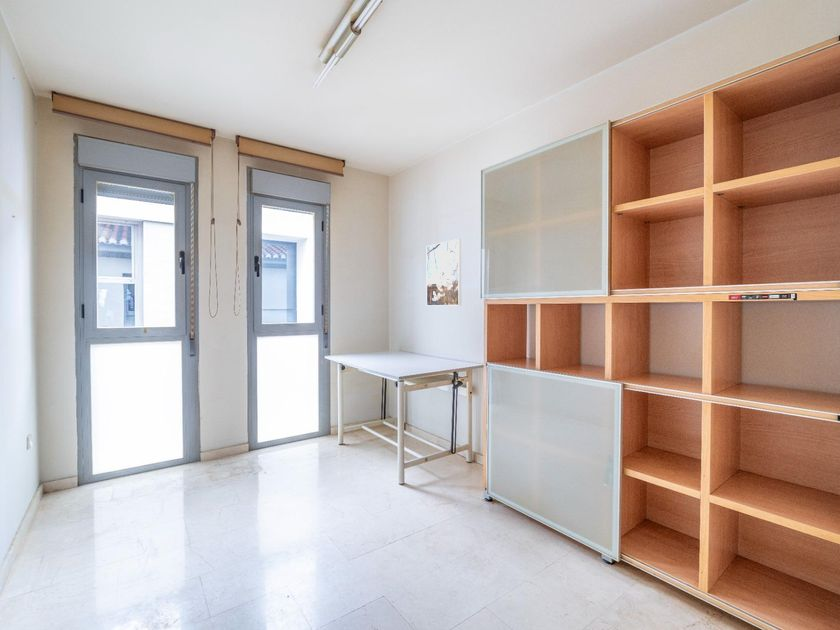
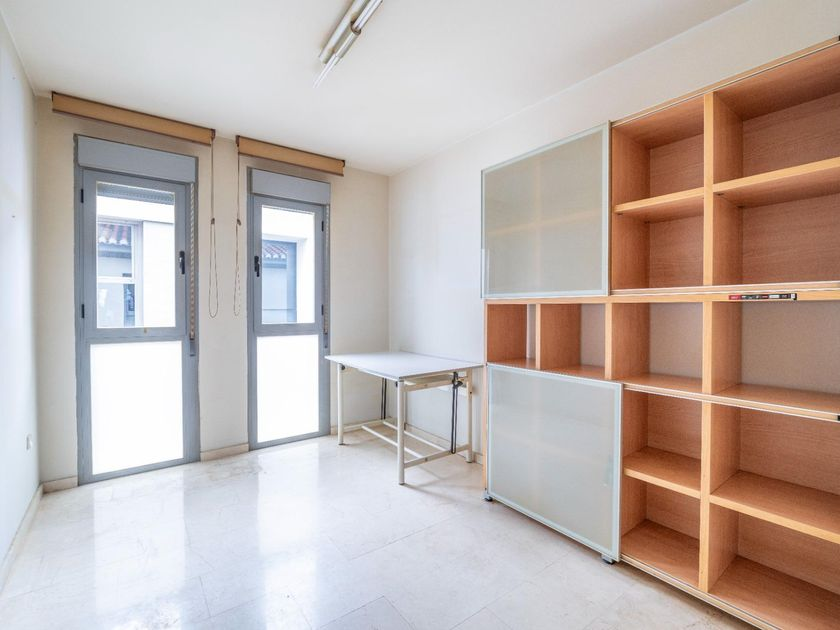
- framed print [426,238,462,307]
